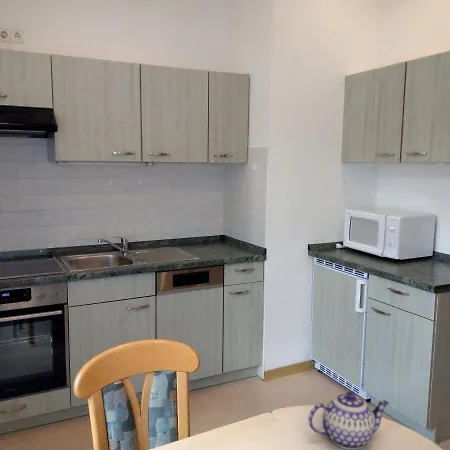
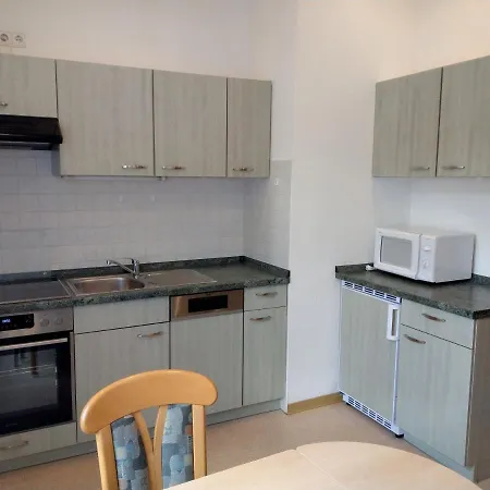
- teapot [307,391,390,450]
